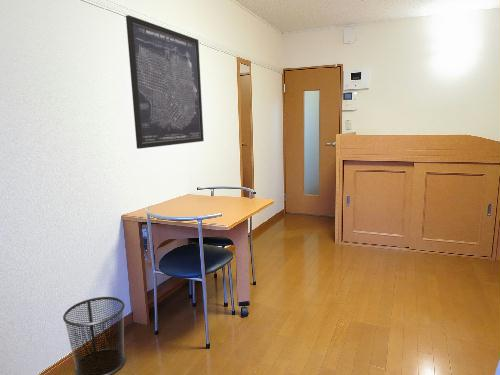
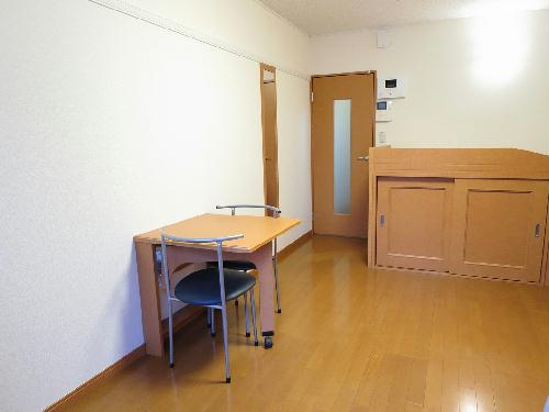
- wall art [125,14,205,150]
- waste bin [62,296,126,375]
